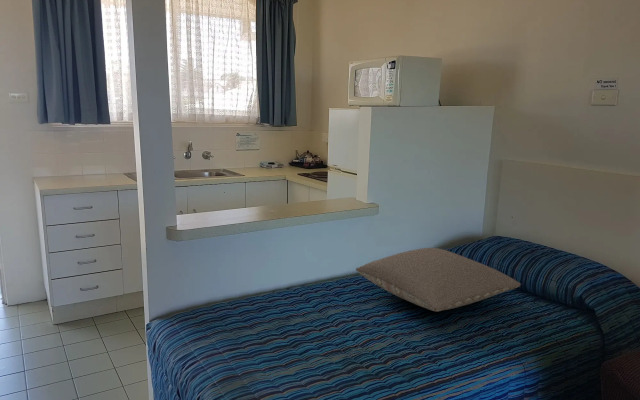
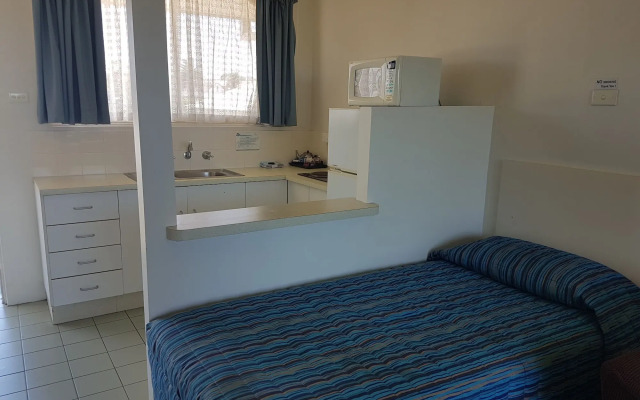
- pillow [355,247,522,312]
